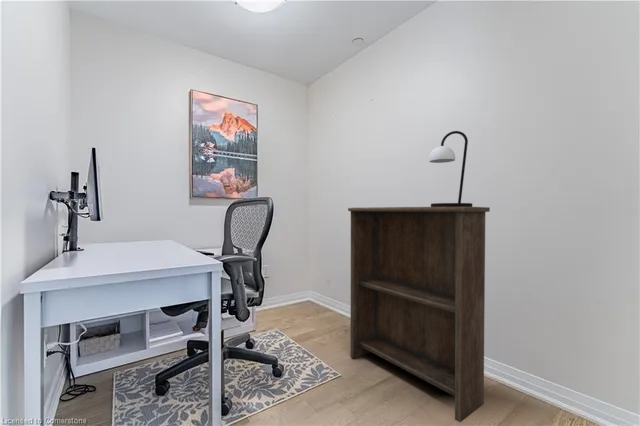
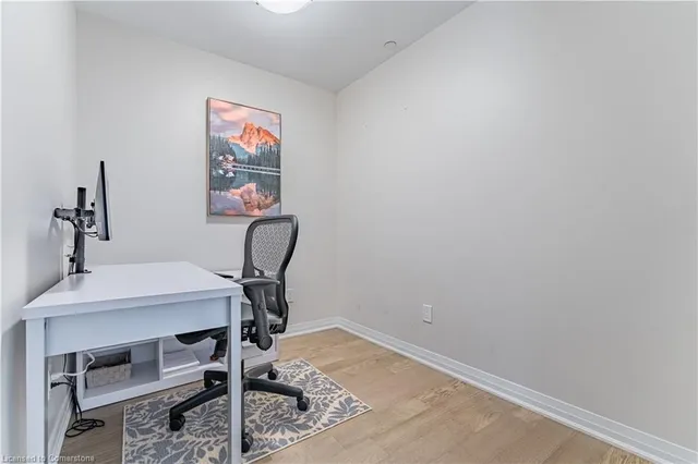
- table lamp [428,130,473,207]
- bookshelf [347,206,491,423]
